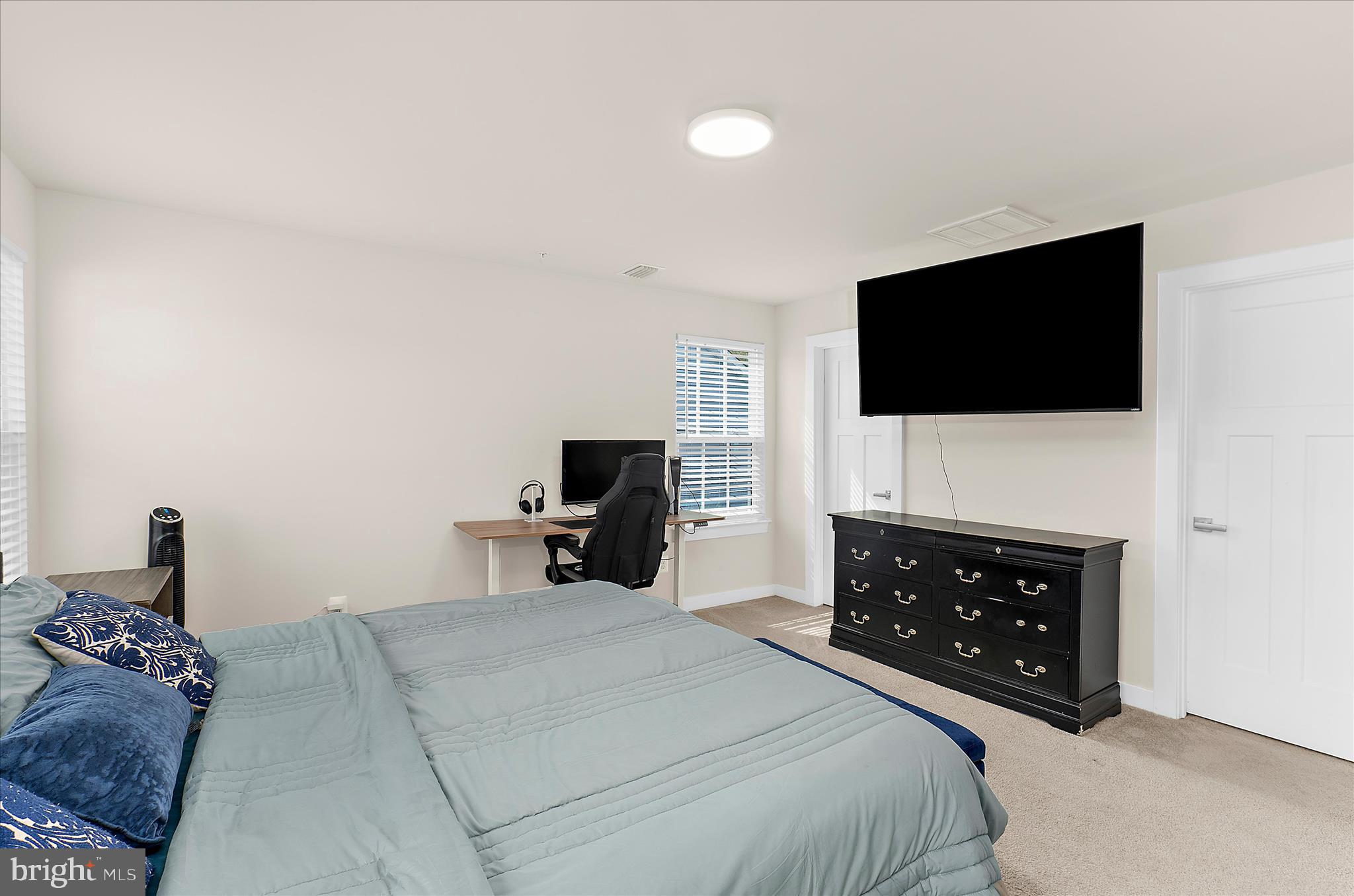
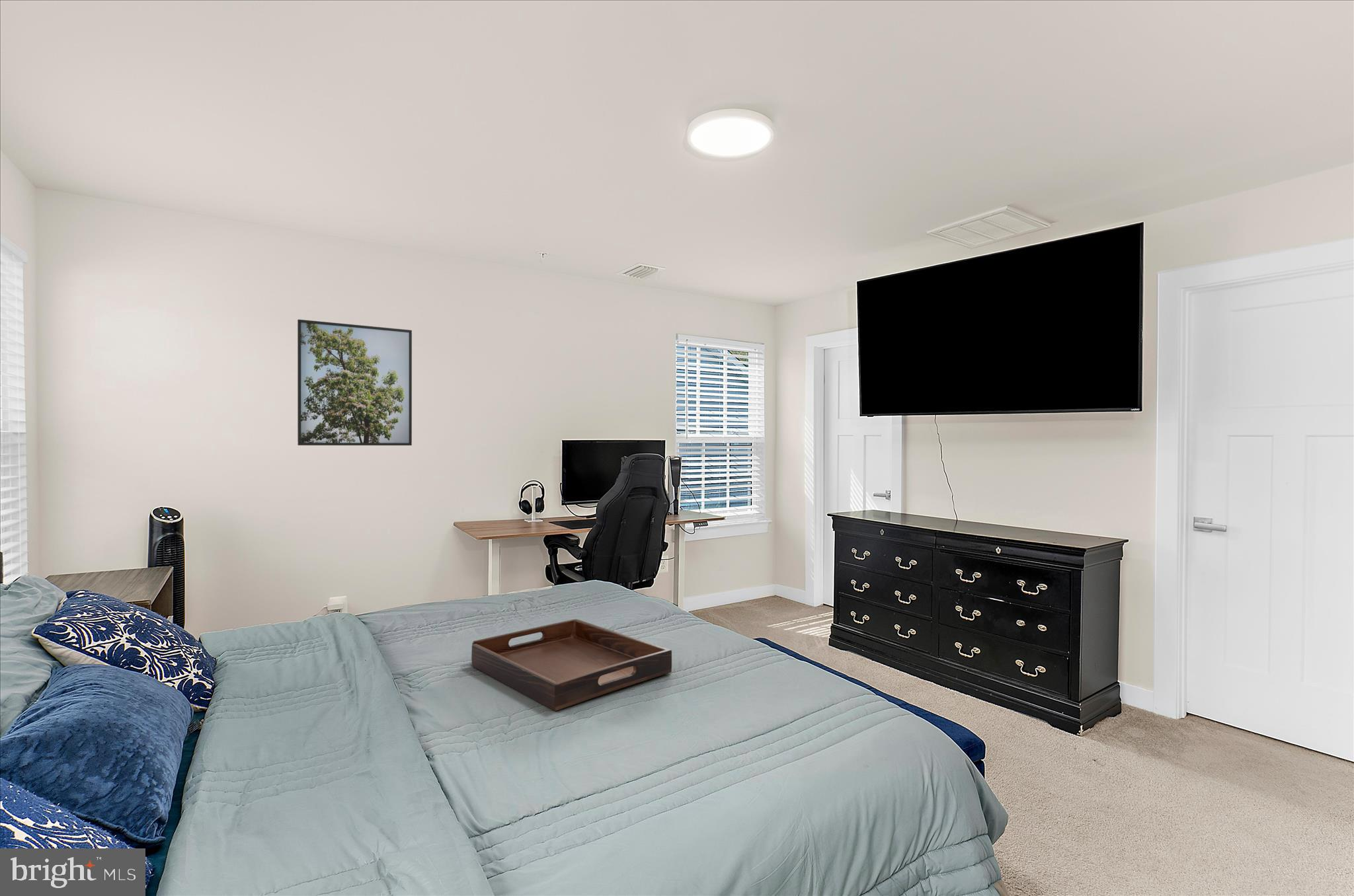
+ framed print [297,318,413,446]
+ serving tray [471,618,672,712]
